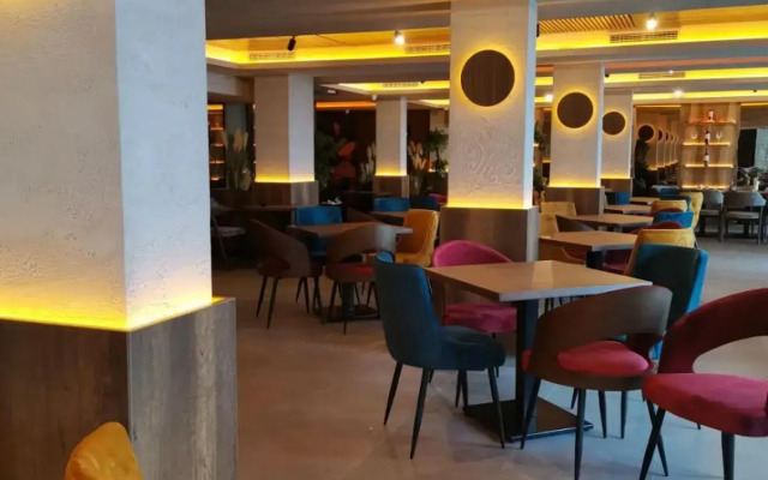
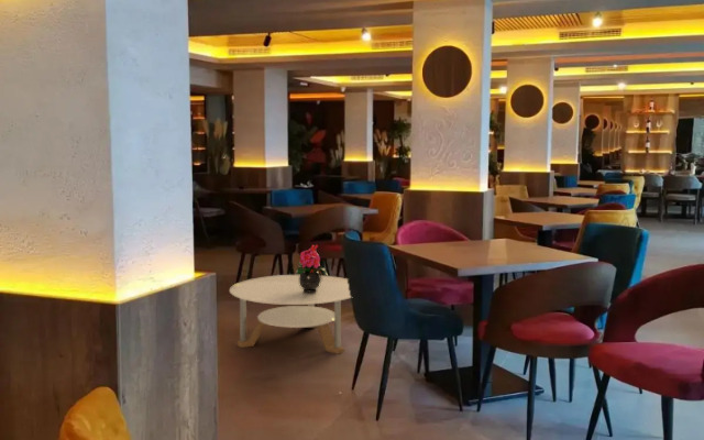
+ round table [229,274,352,354]
+ potted flower [294,244,329,294]
